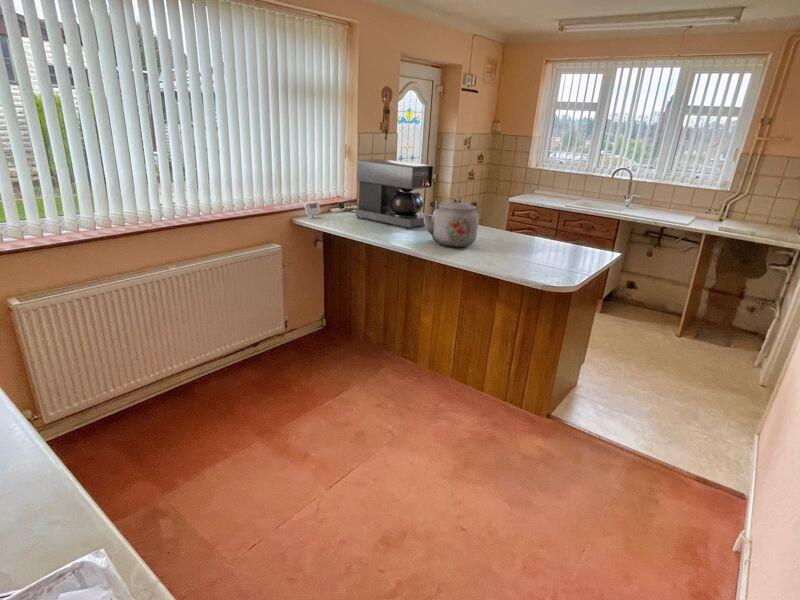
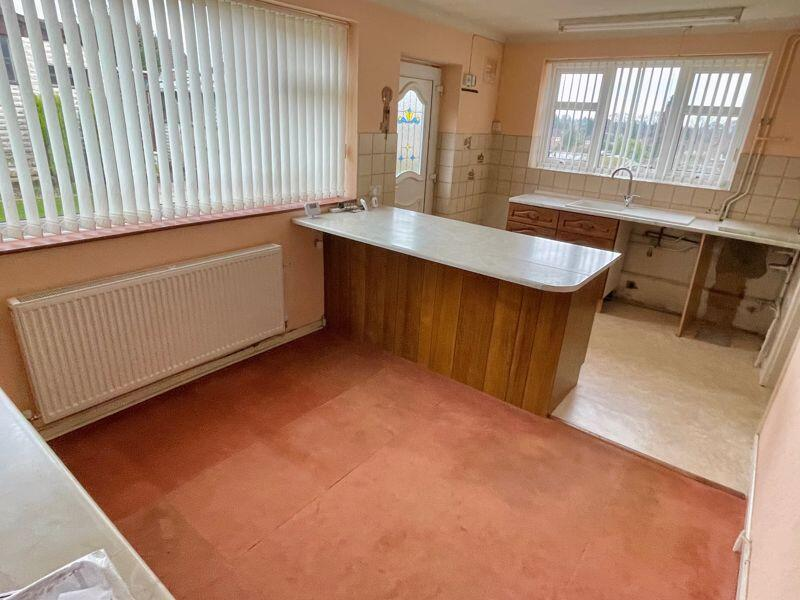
- coffee maker [354,158,434,230]
- kettle [423,197,480,248]
